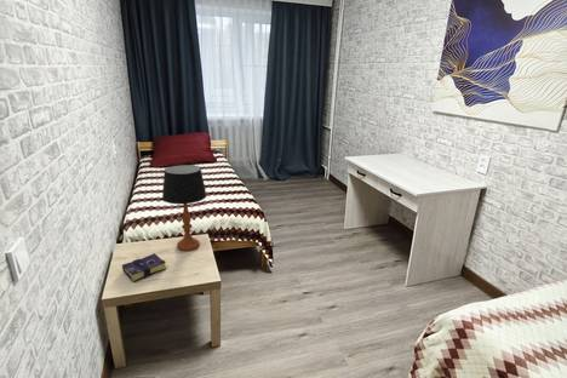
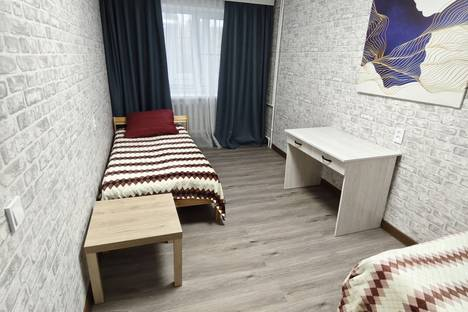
- book [121,252,167,284]
- table lamp [161,164,207,252]
